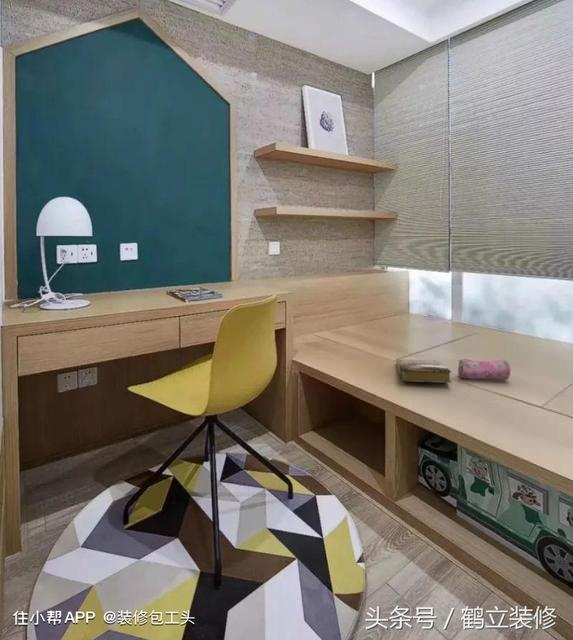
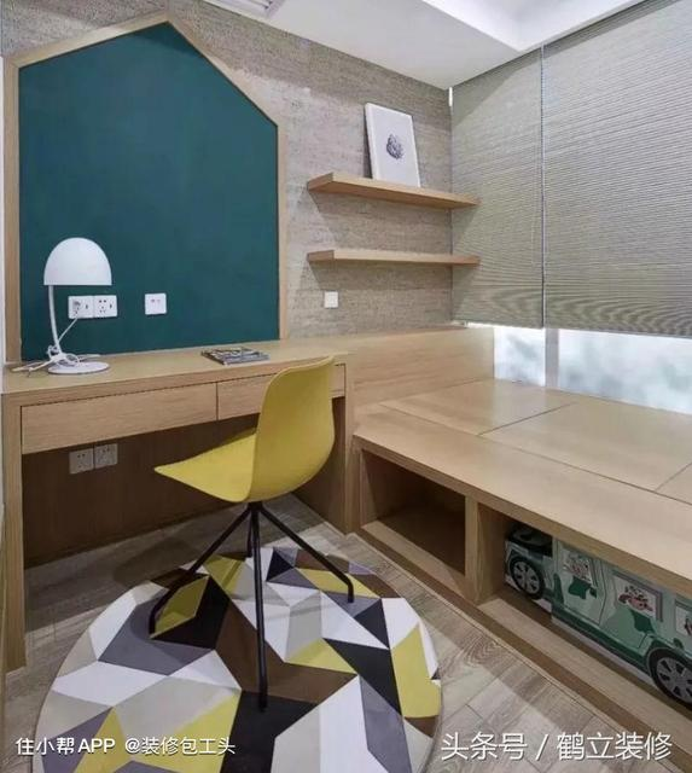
- book [395,359,453,384]
- pencil case [457,358,511,381]
